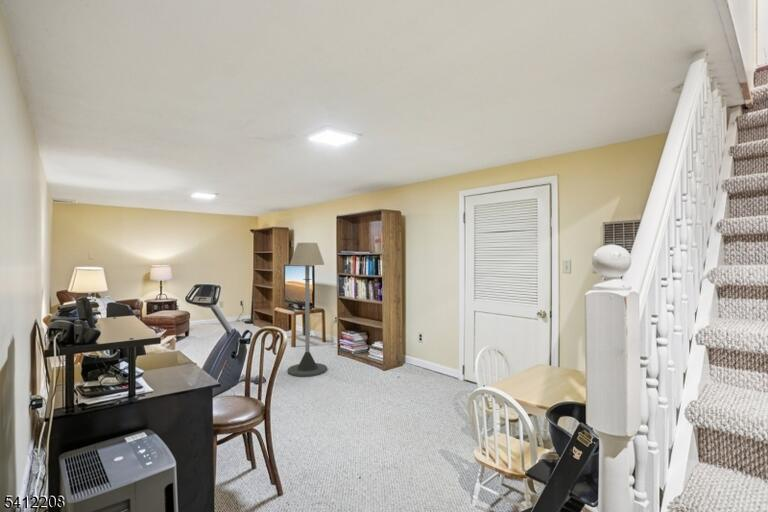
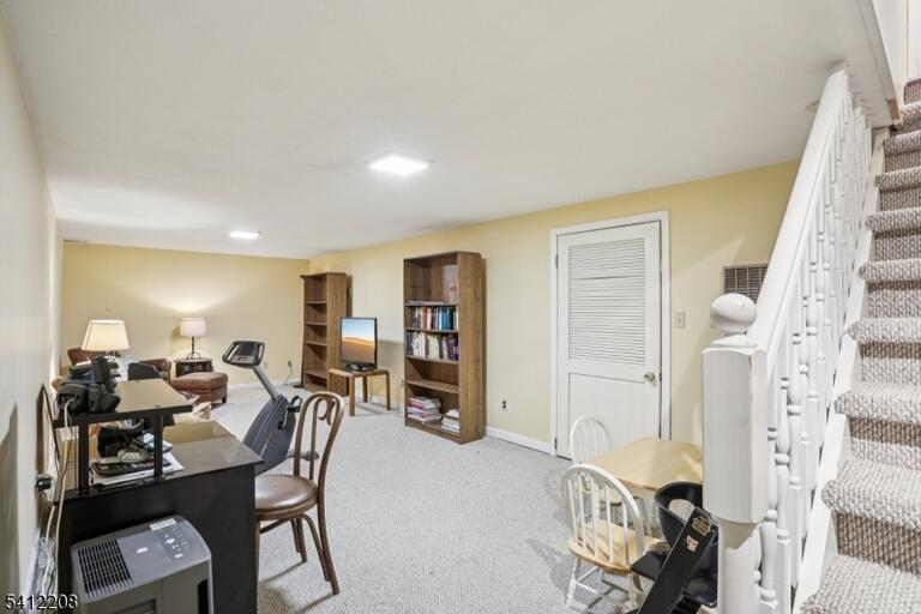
- floor lamp [287,242,328,377]
